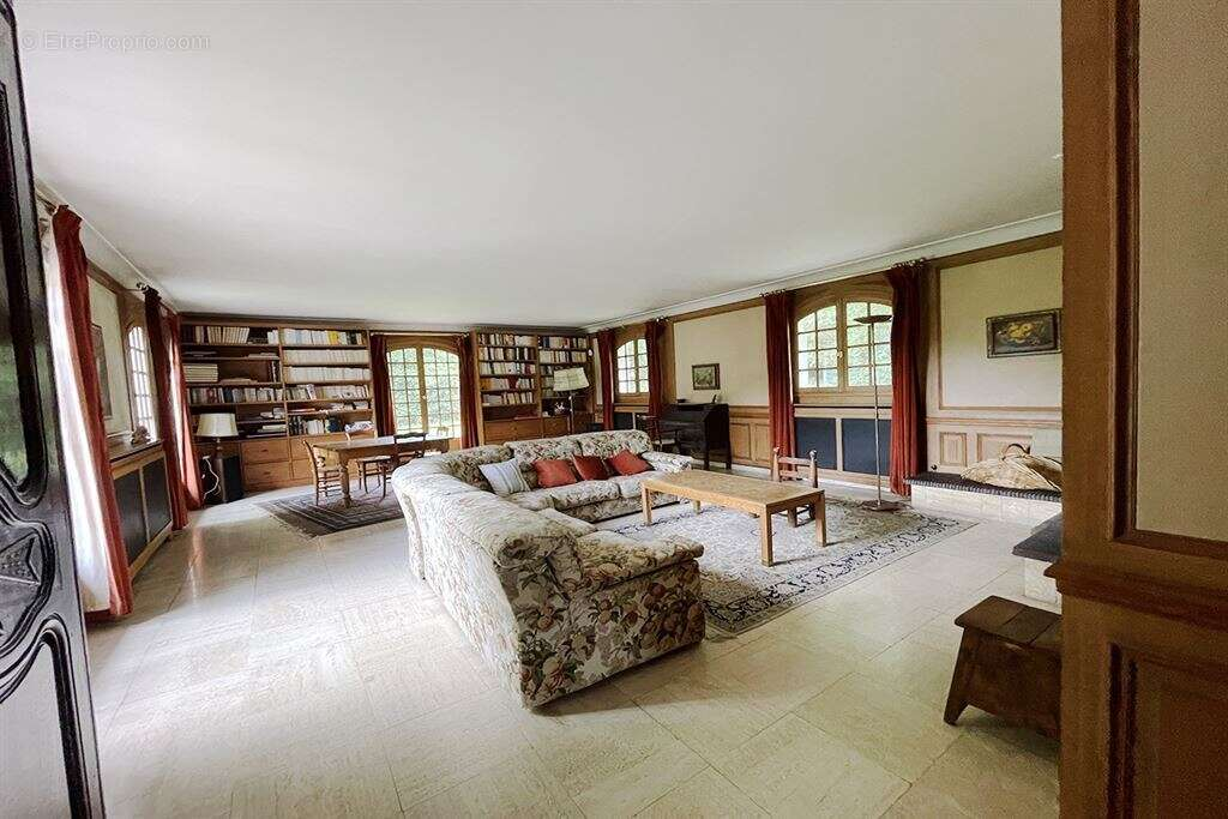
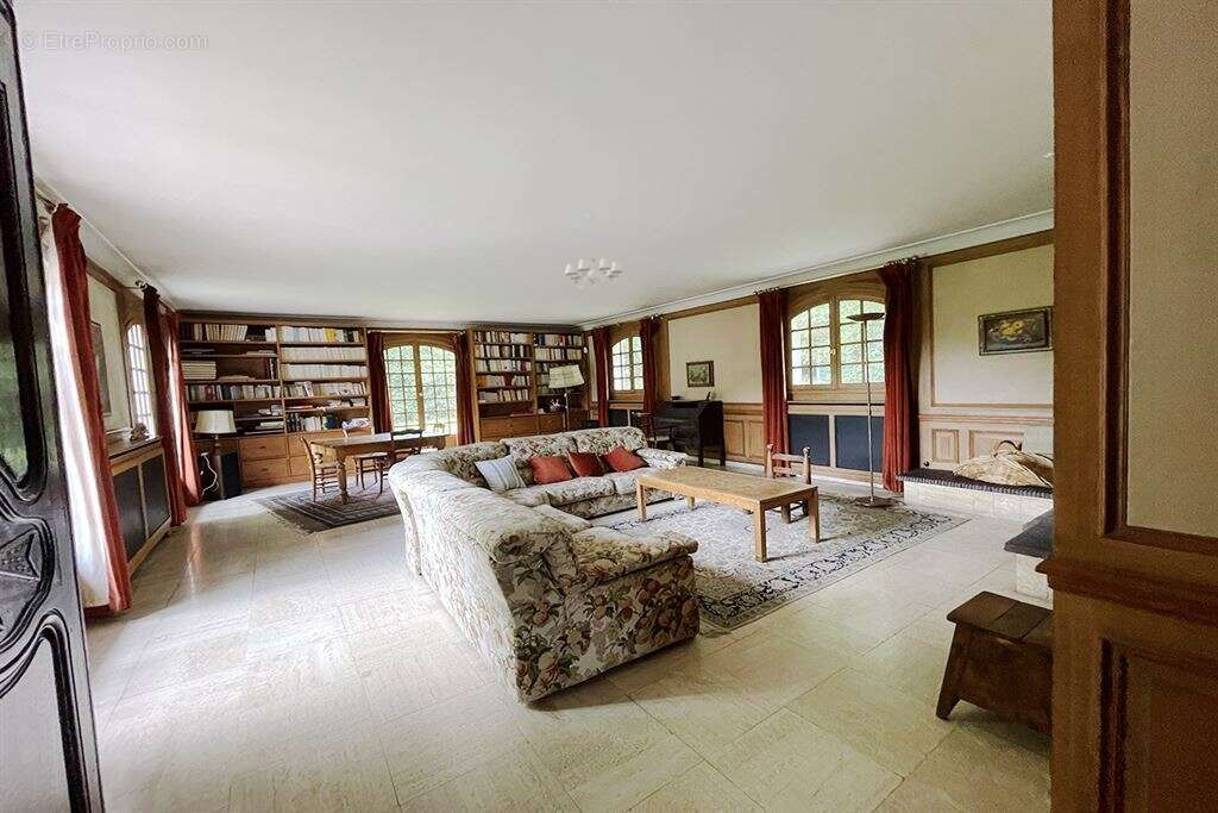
+ chandelier [564,213,624,289]
